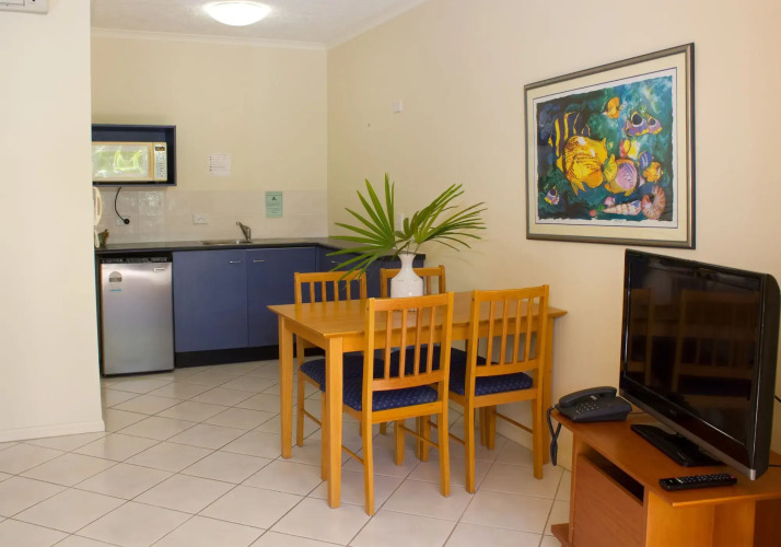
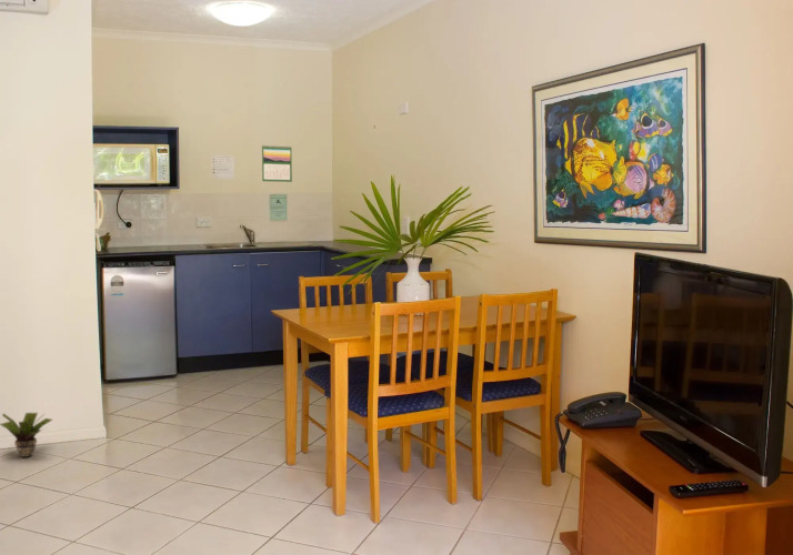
+ calendar [261,144,293,183]
+ potted plant [0,412,53,458]
